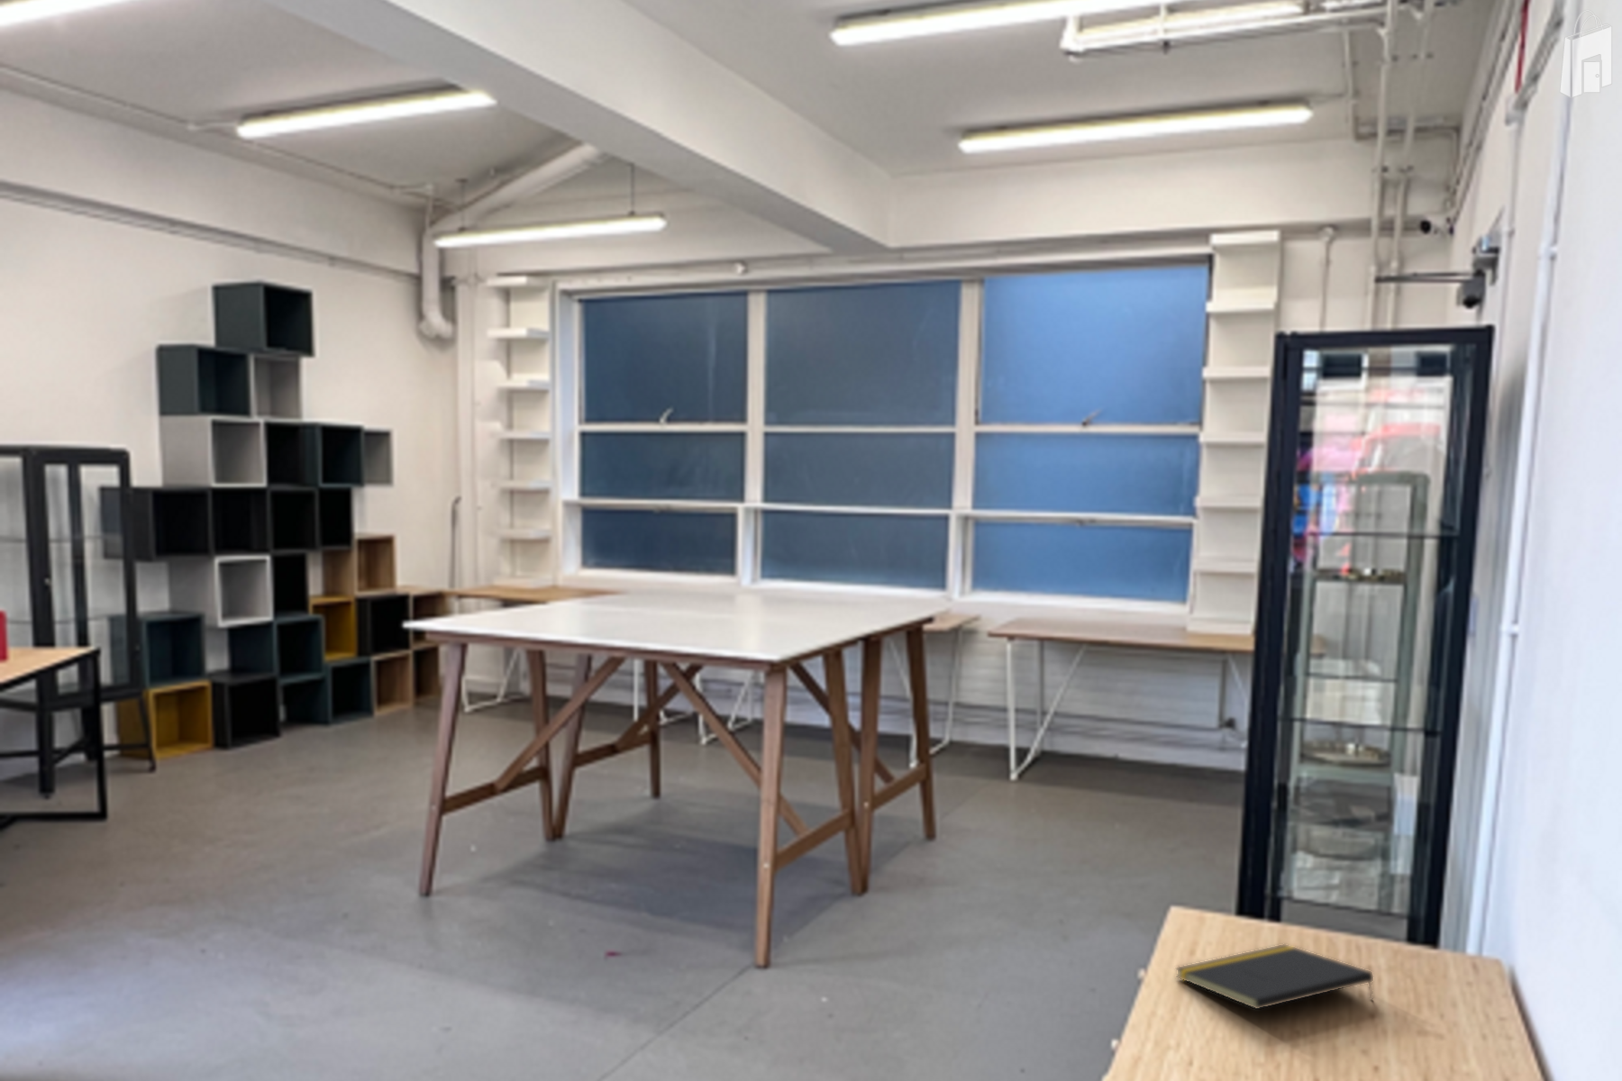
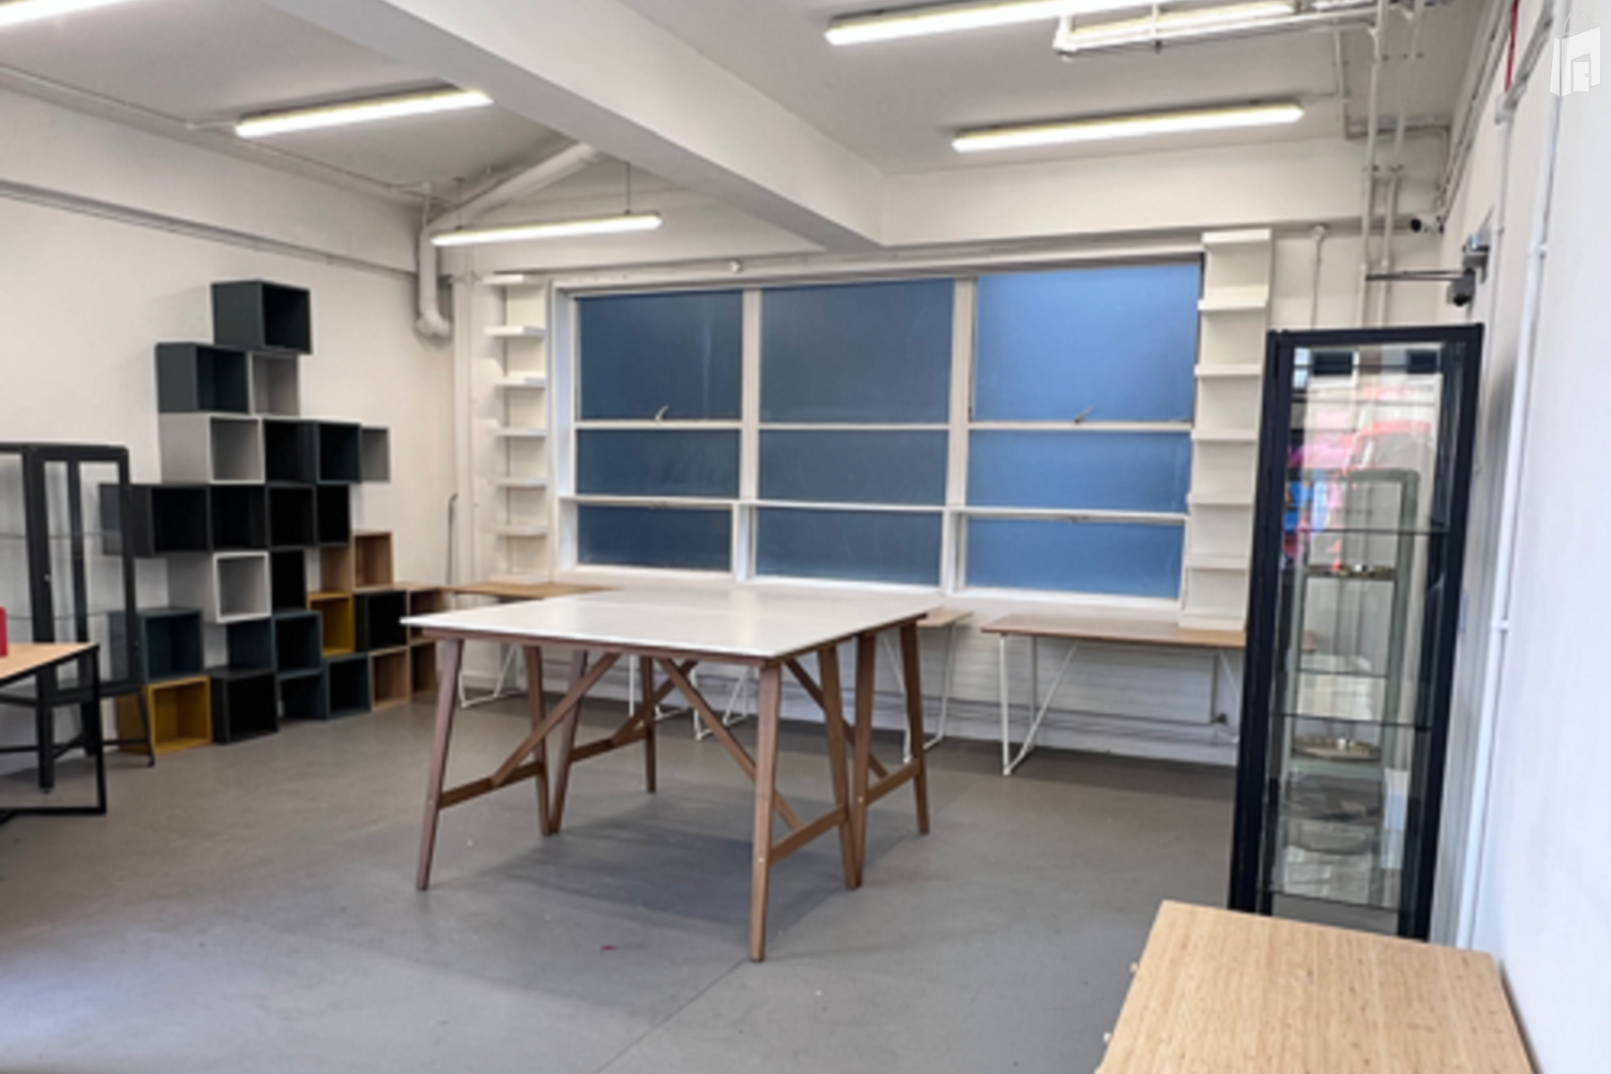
- notepad [1174,943,1375,1010]
